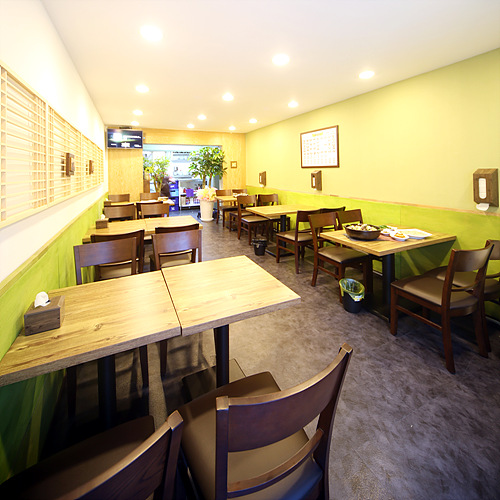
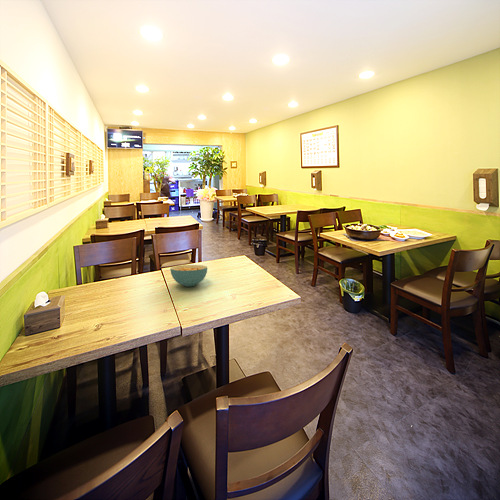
+ cereal bowl [169,264,208,287]
